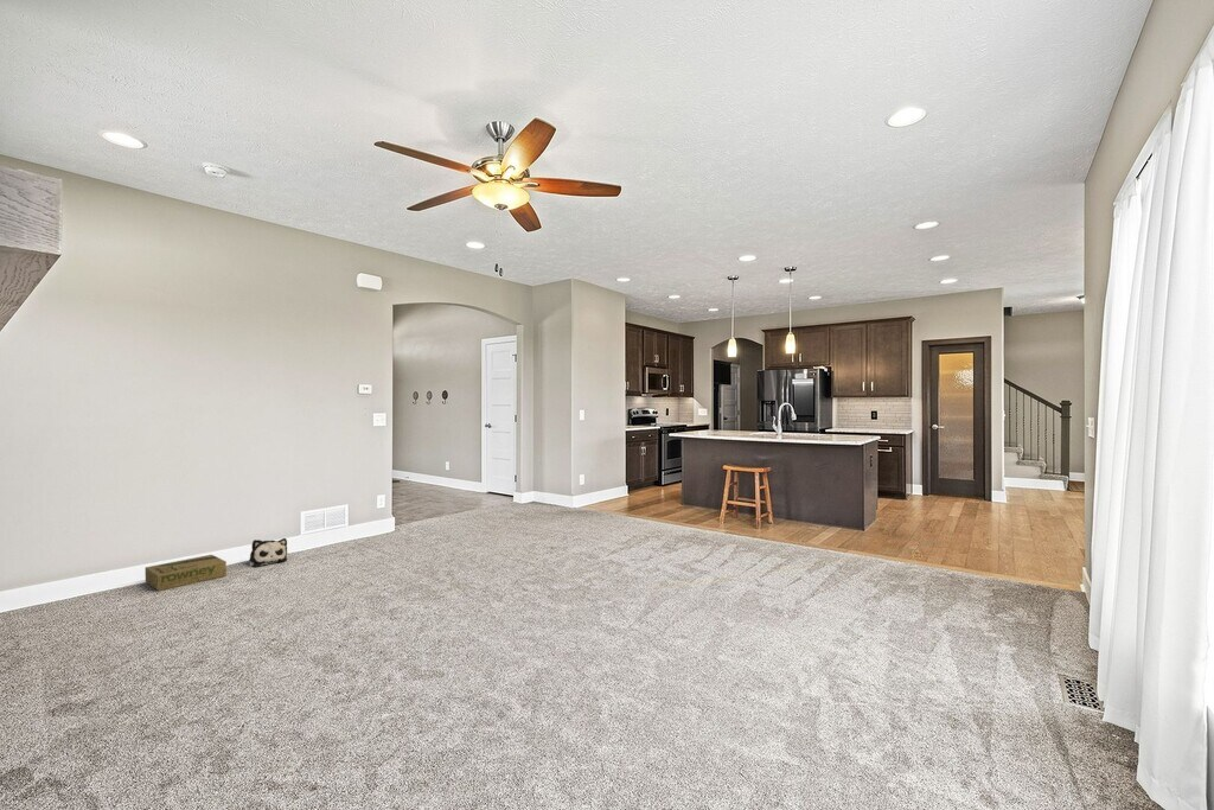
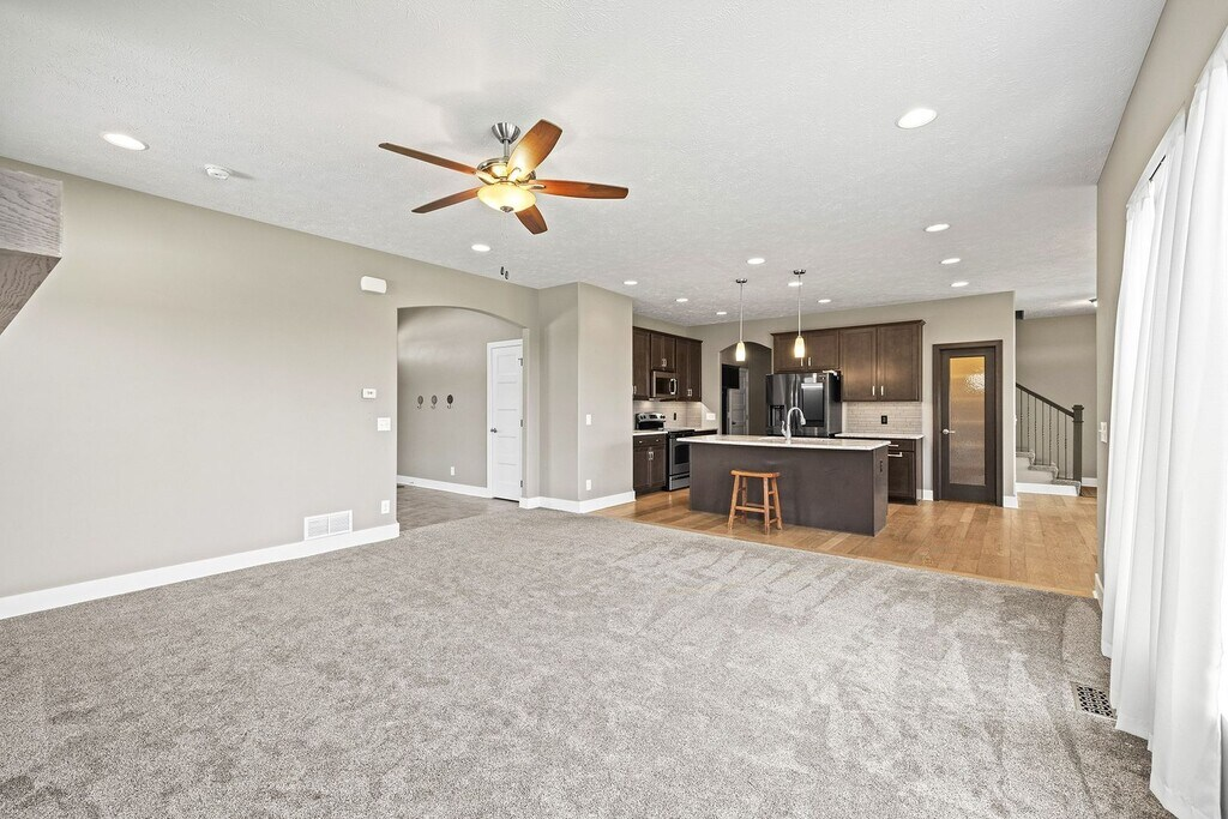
- cardboard box [145,554,228,592]
- plush toy [248,537,288,568]
